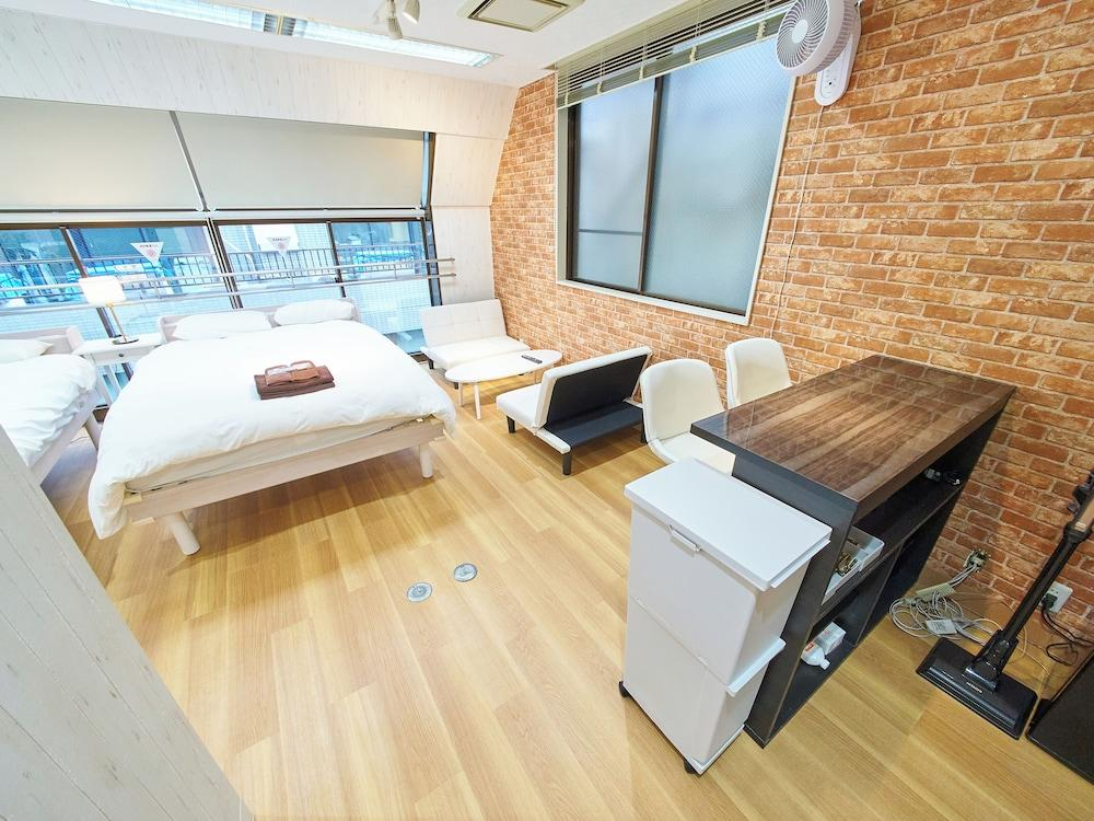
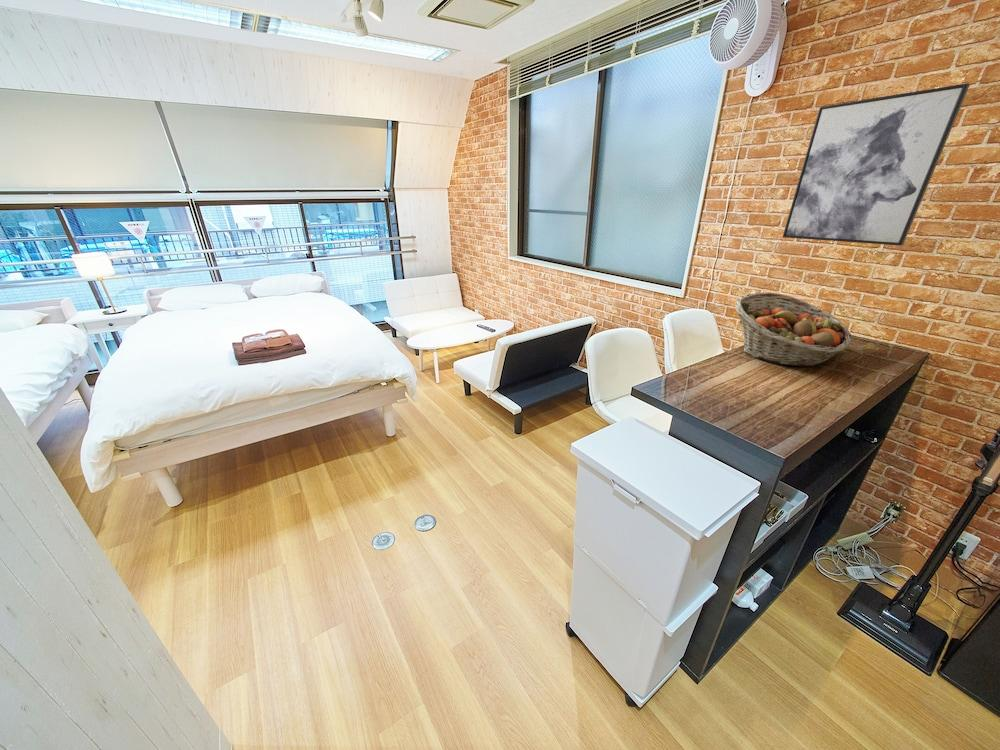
+ fruit basket [734,292,853,368]
+ wall art [782,82,971,247]
